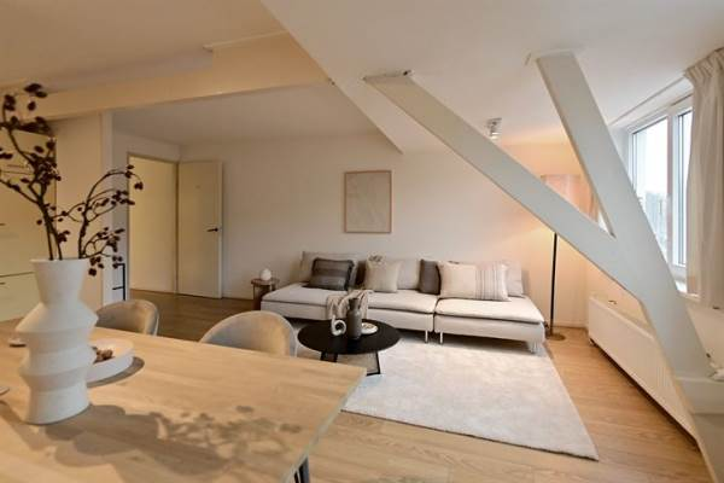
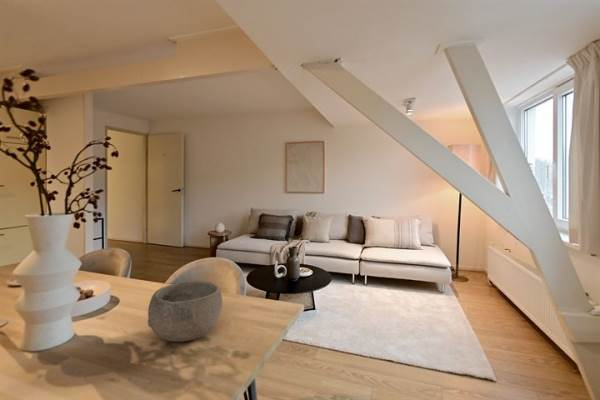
+ bowl [147,280,223,343]
